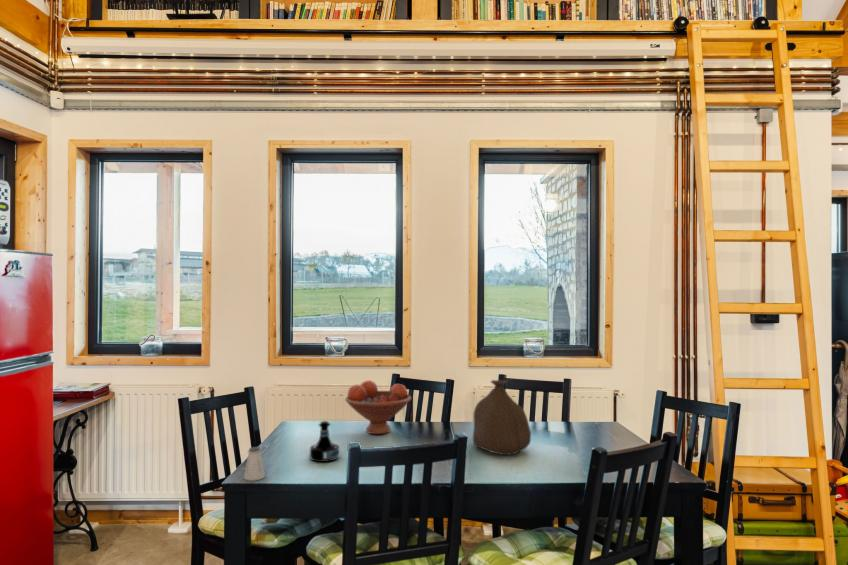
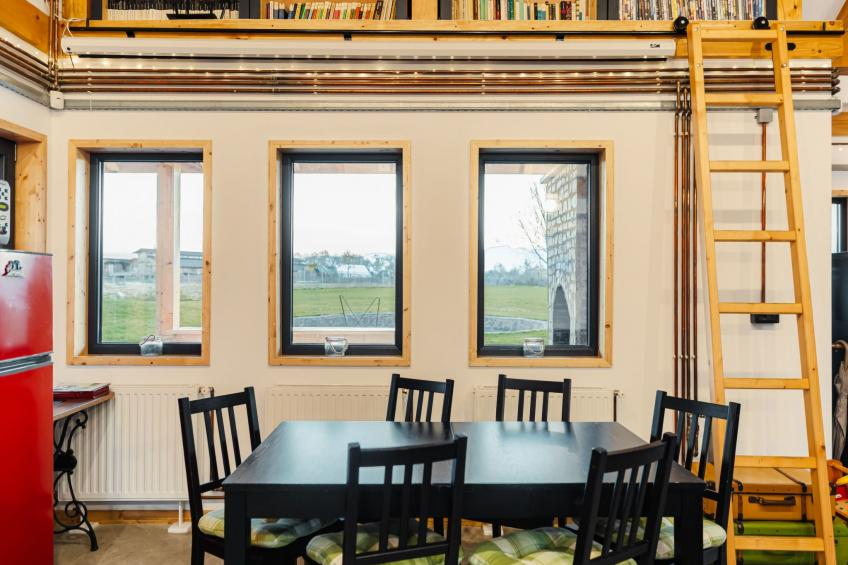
- tequila bottle [309,420,340,463]
- fruit bowl [344,379,412,435]
- saltshaker [242,446,266,482]
- bag [472,379,532,456]
